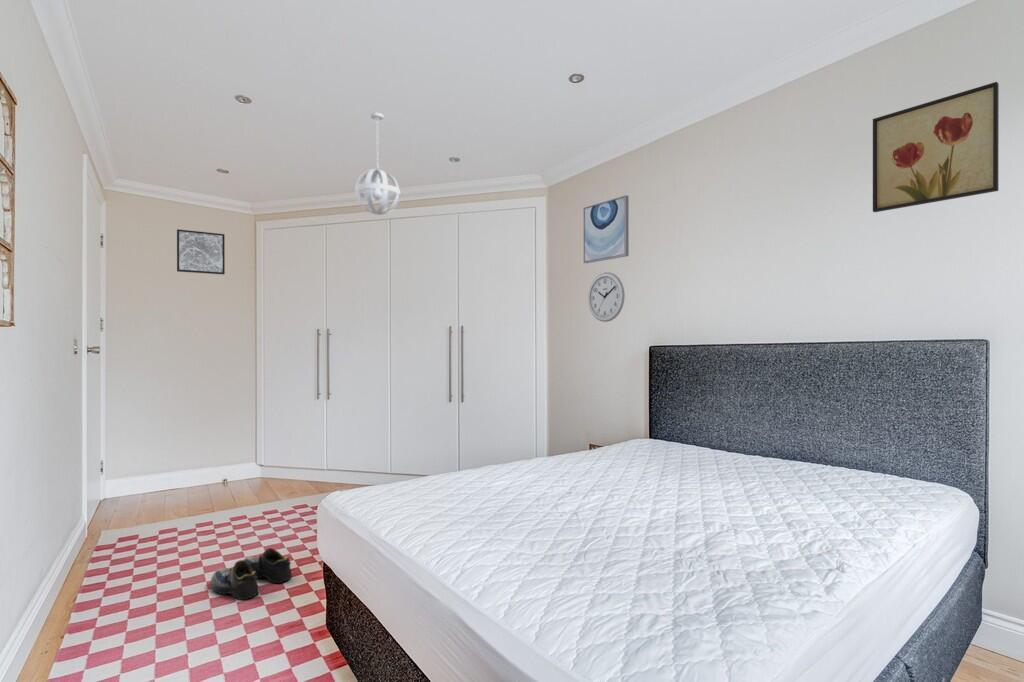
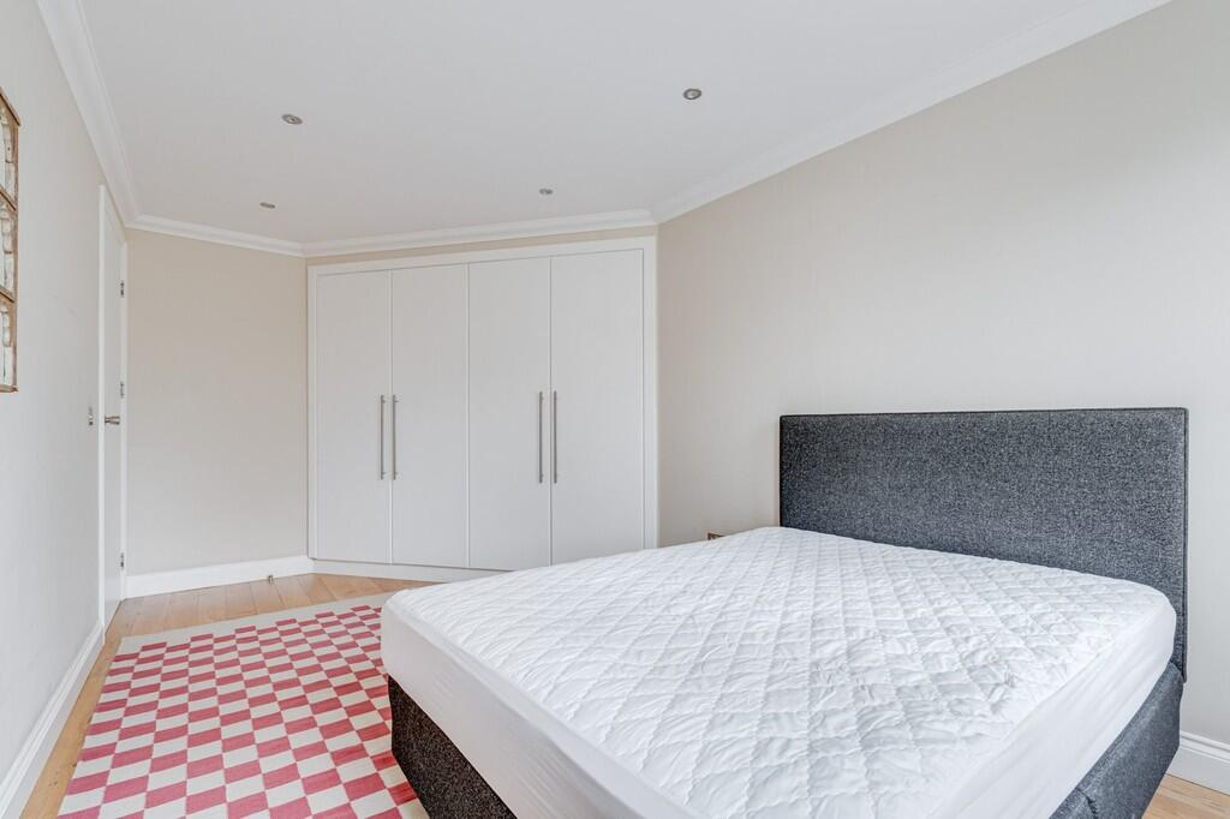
- wall art [583,194,630,264]
- pendant light [354,112,401,216]
- wall art [872,81,1000,213]
- wall art [176,228,226,275]
- wall clock [587,271,626,323]
- shoe [210,547,293,601]
